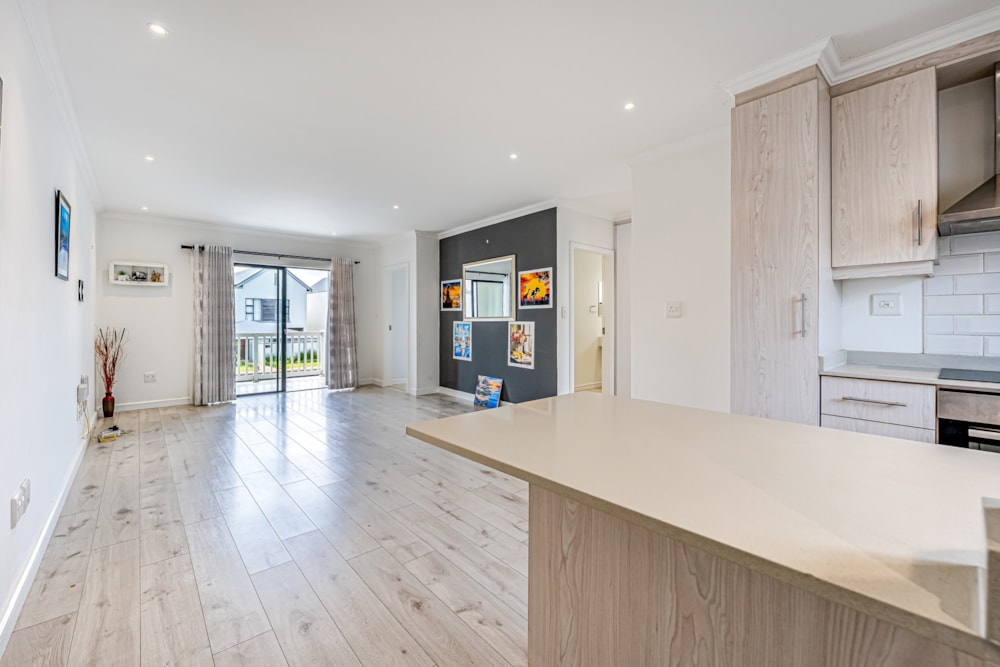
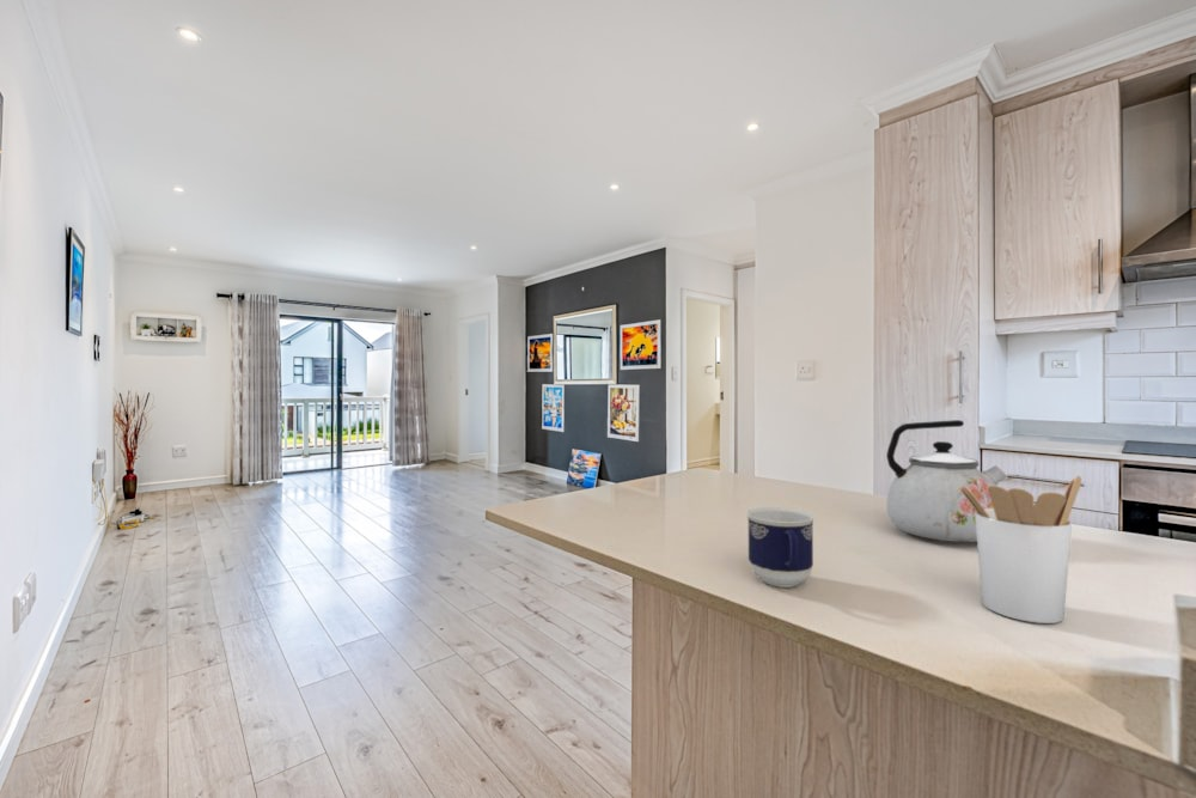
+ kettle [885,419,1008,543]
+ utensil holder [958,475,1082,625]
+ cup [745,506,816,589]
